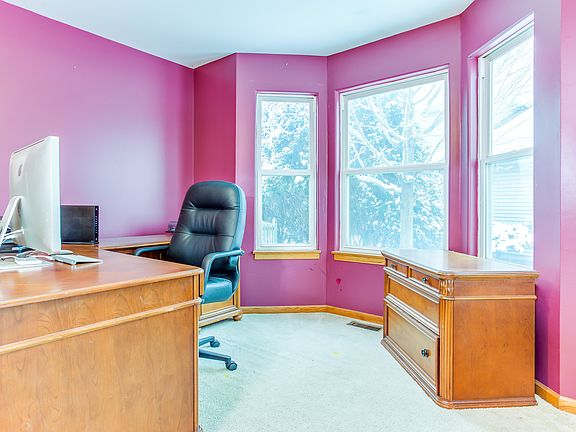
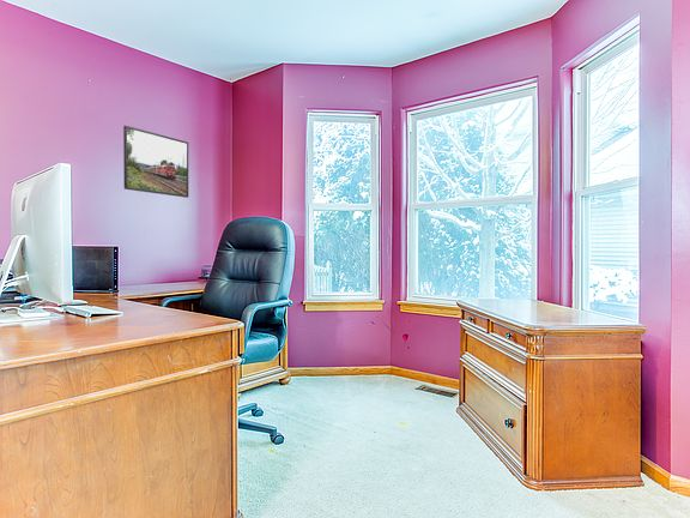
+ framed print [122,125,189,199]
